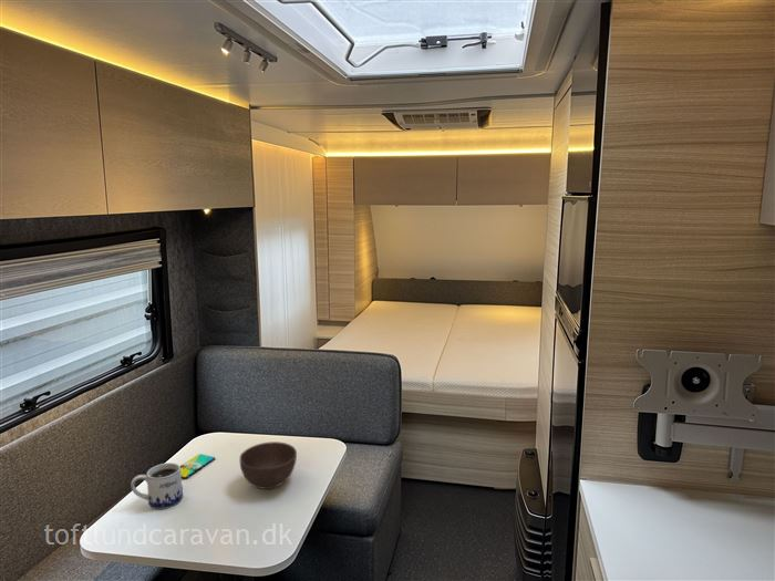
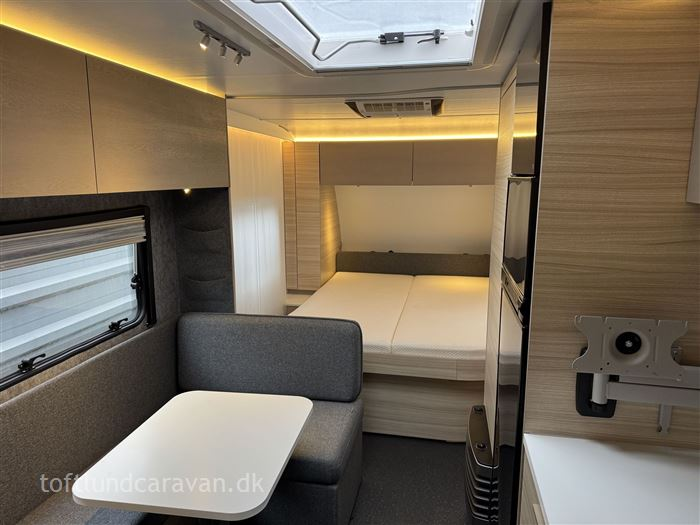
- smartphone [179,453,216,479]
- mug [130,461,184,510]
- bowl [239,440,298,490]
